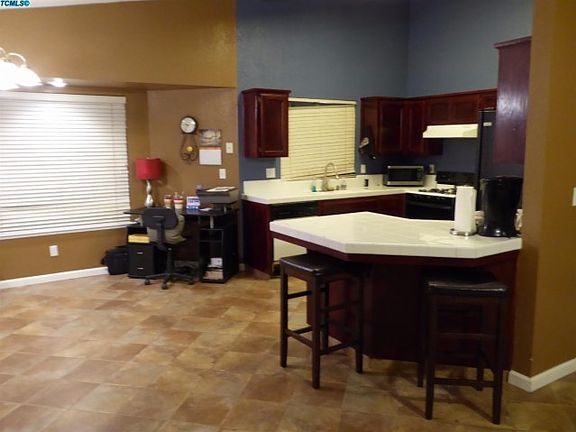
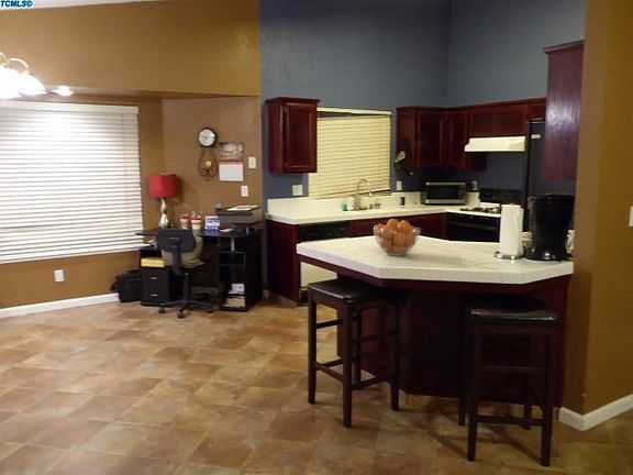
+ fruit basket [373,218,422,257]
